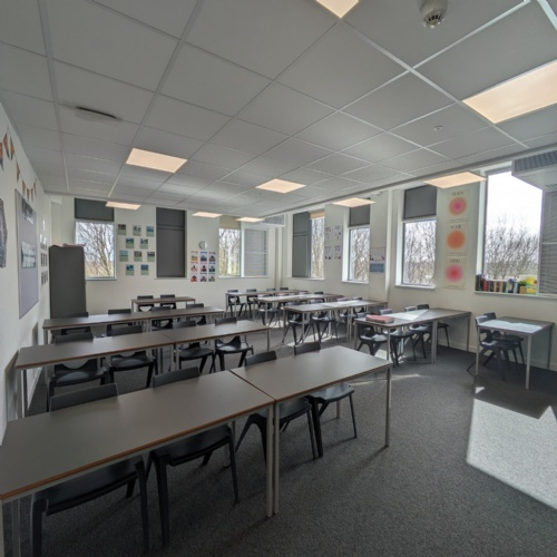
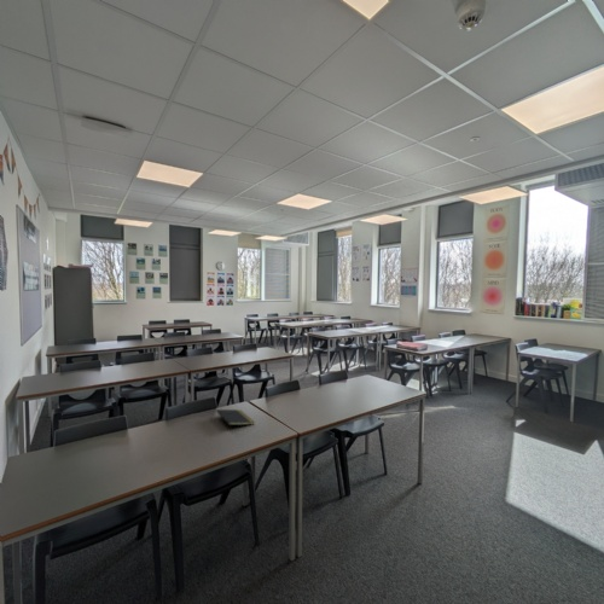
+ notepad [215,408,256,431]
